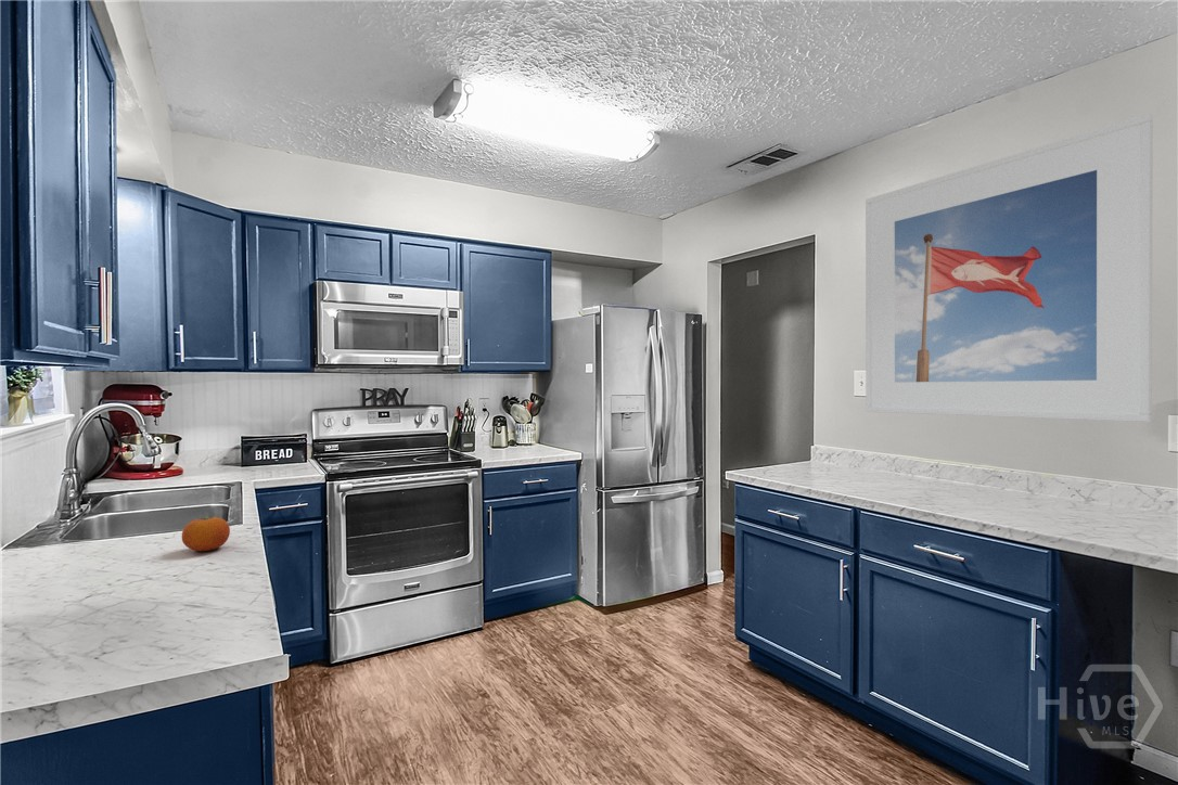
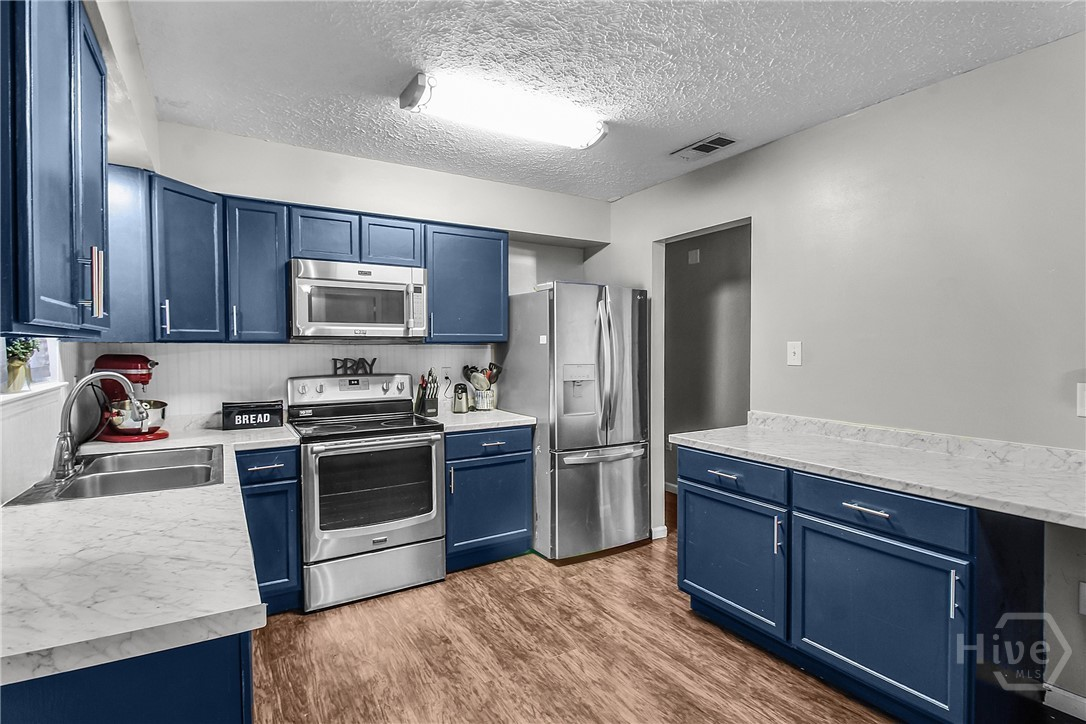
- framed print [865,113,1154,423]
- fruit [181,516,231,552]
